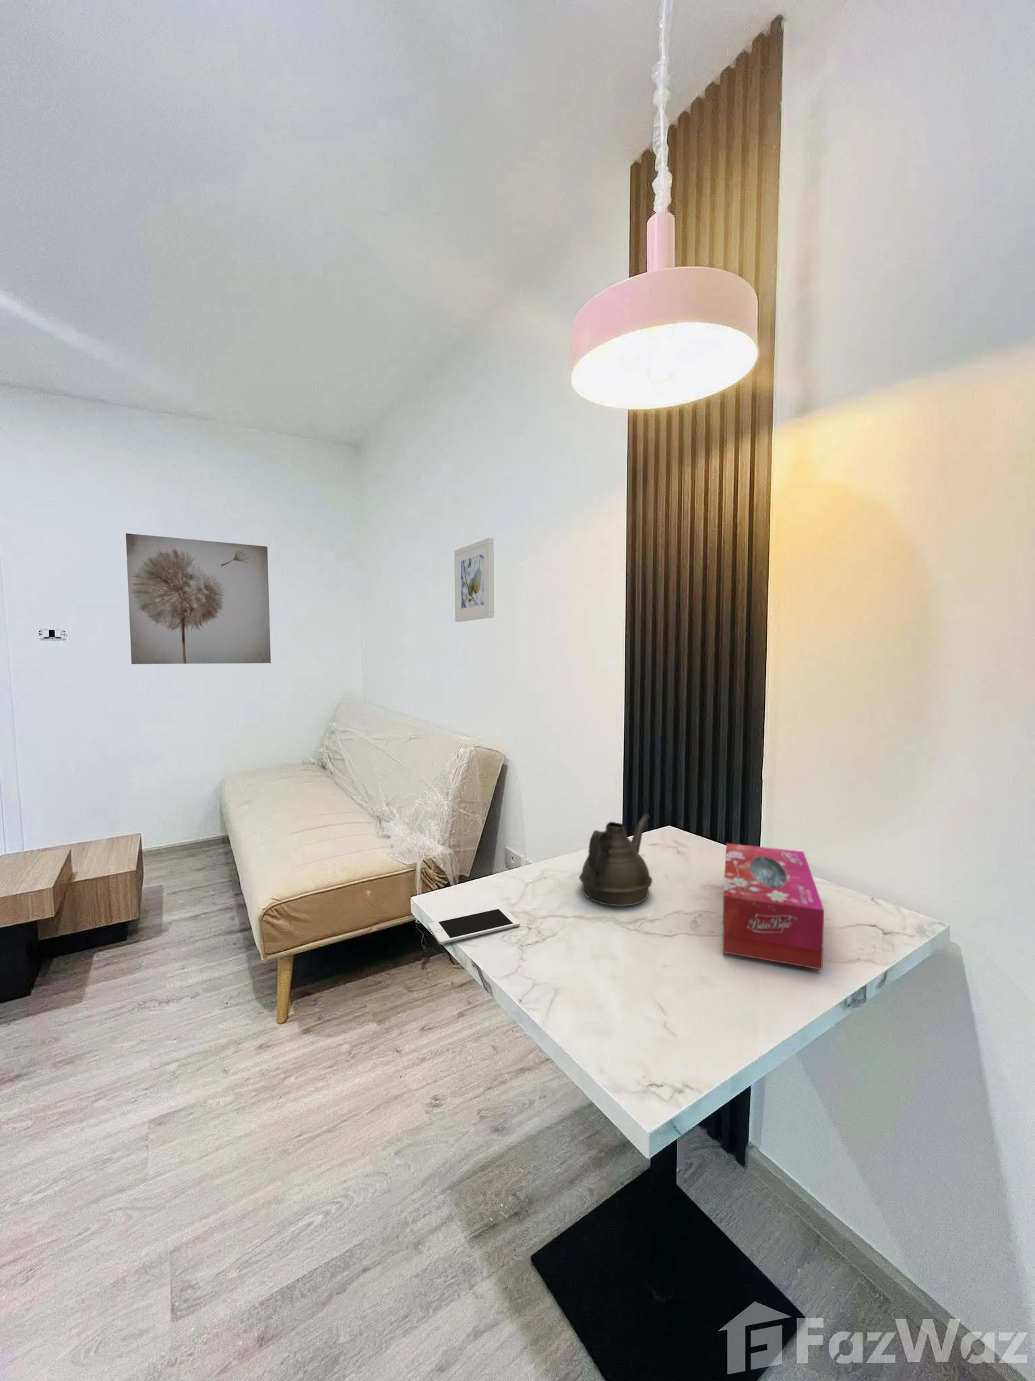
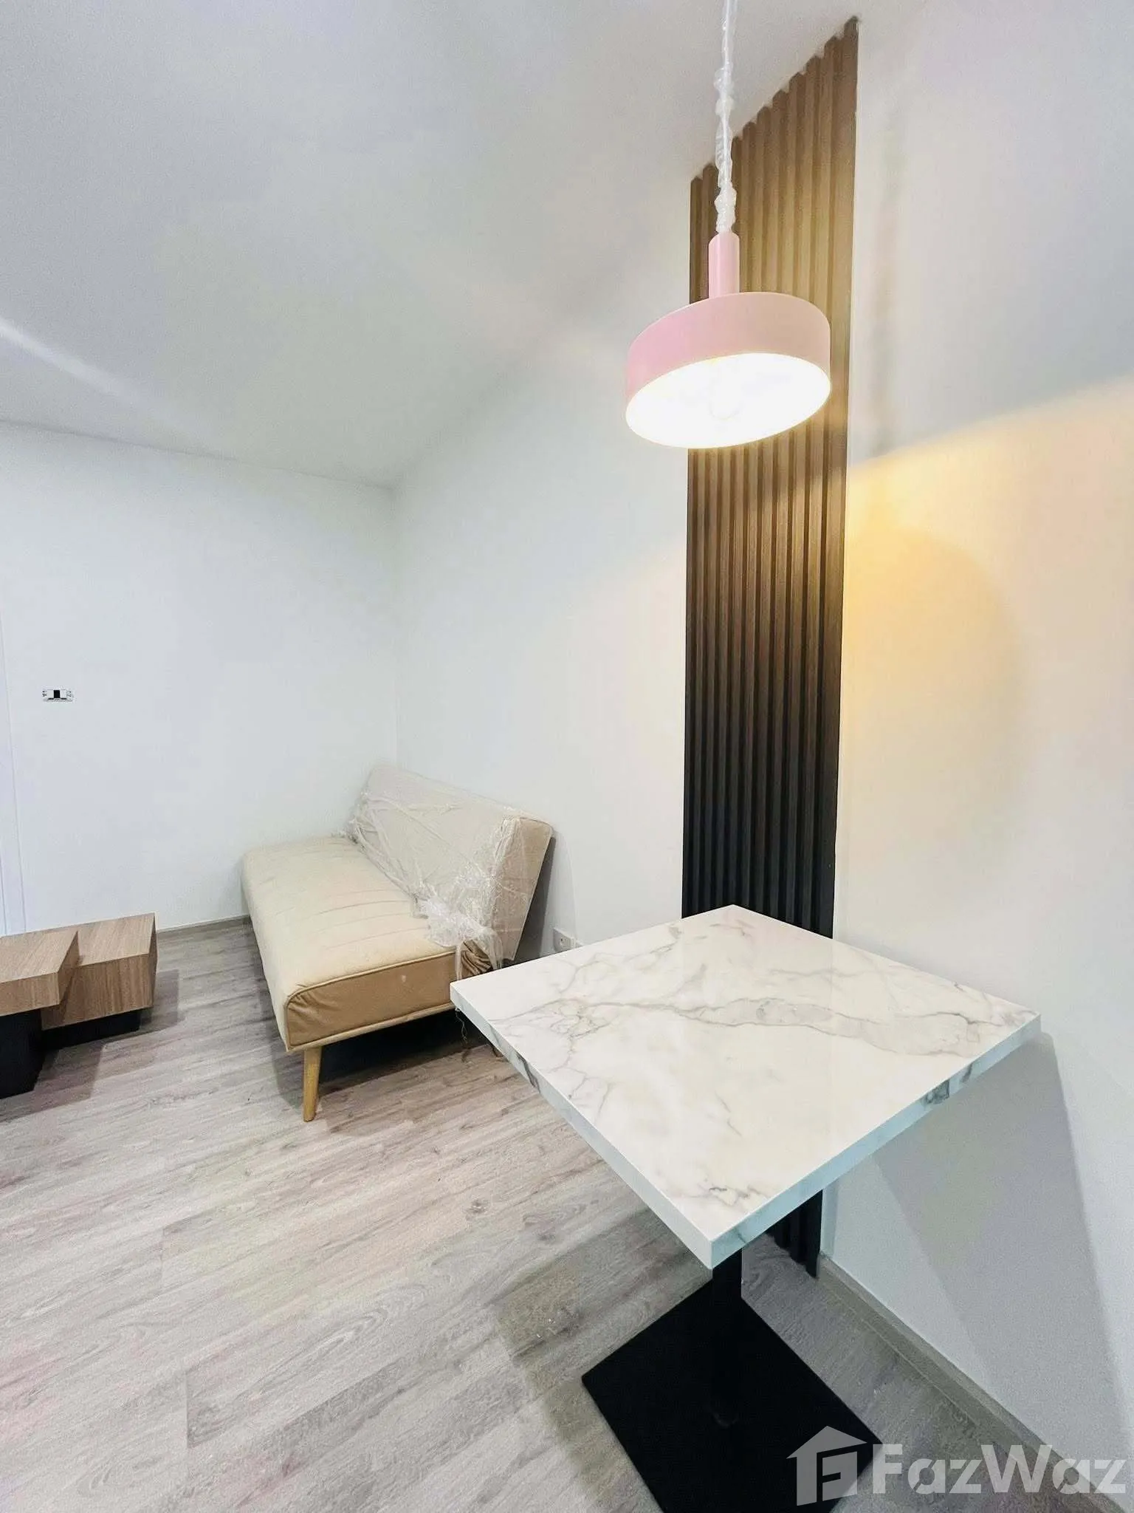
- teapot [578,813,653,907]
- wall art [125,533,272,664]
- cell phone [427,906,521,945]
- tissue box [722,843,825,970]
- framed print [453,537,495,622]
